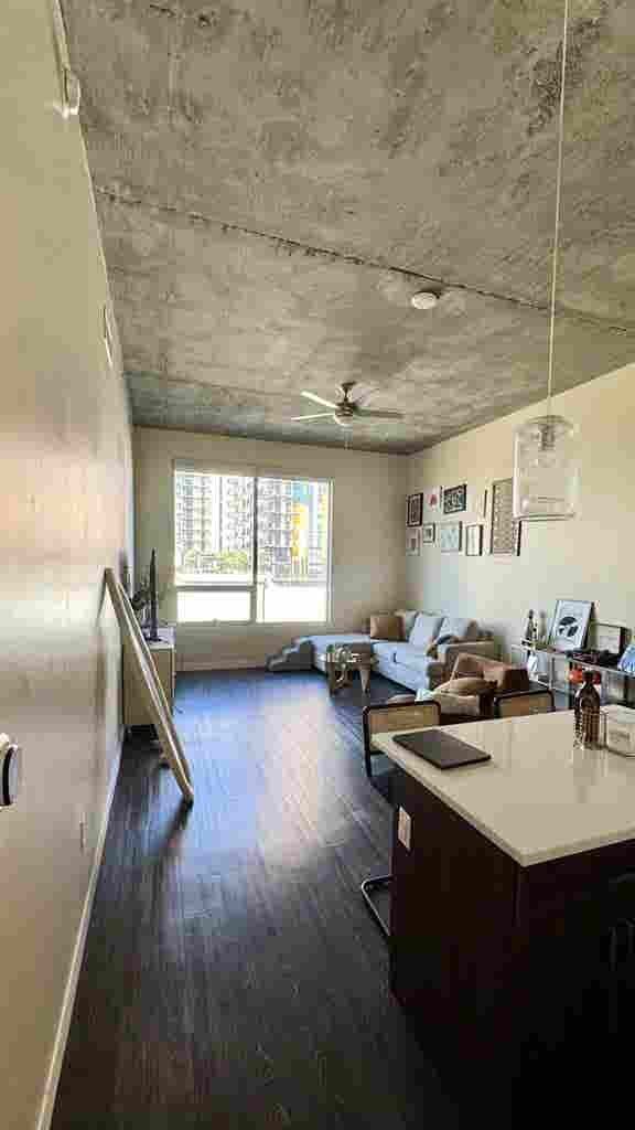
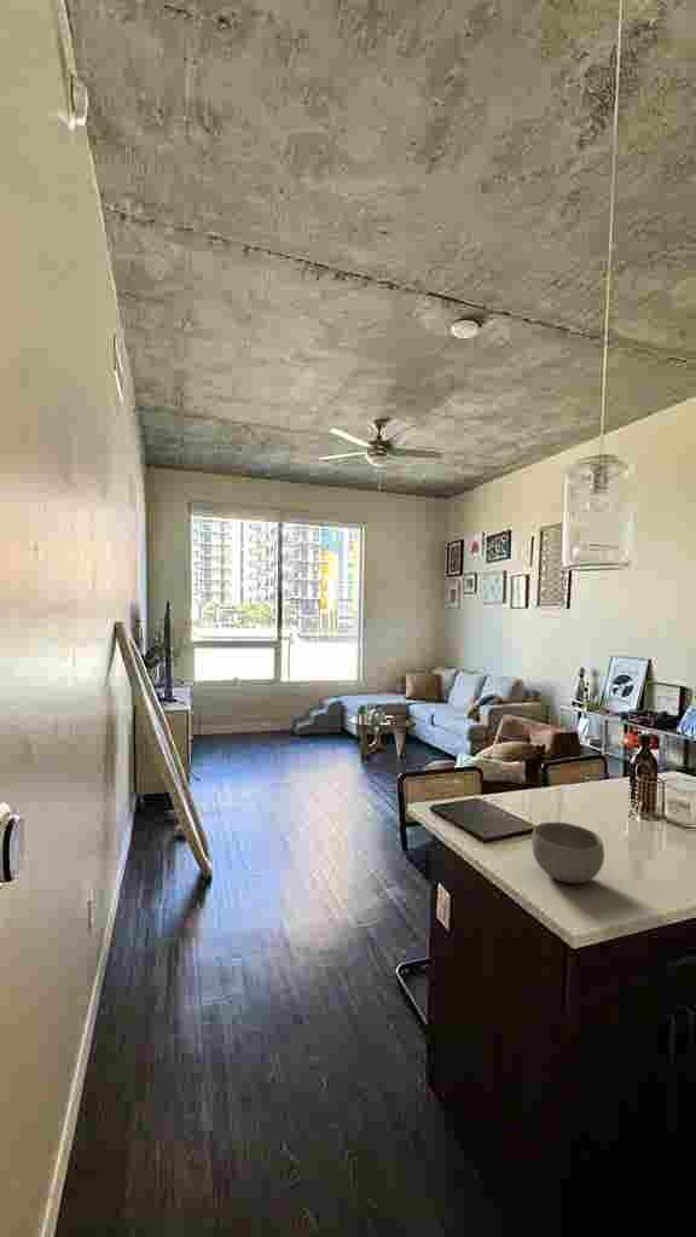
+ bowl [530,821,605,884]
